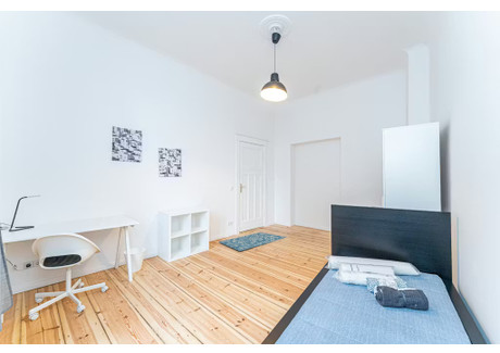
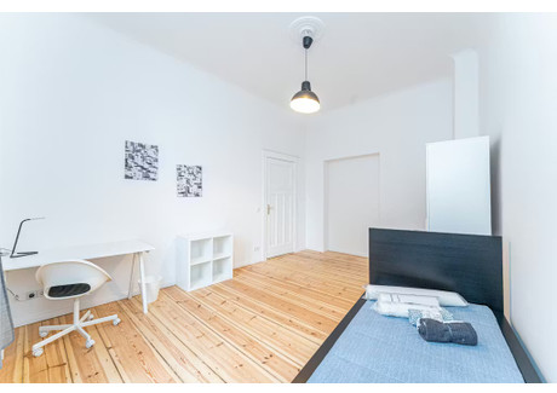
- rug [217,231,287,252]
